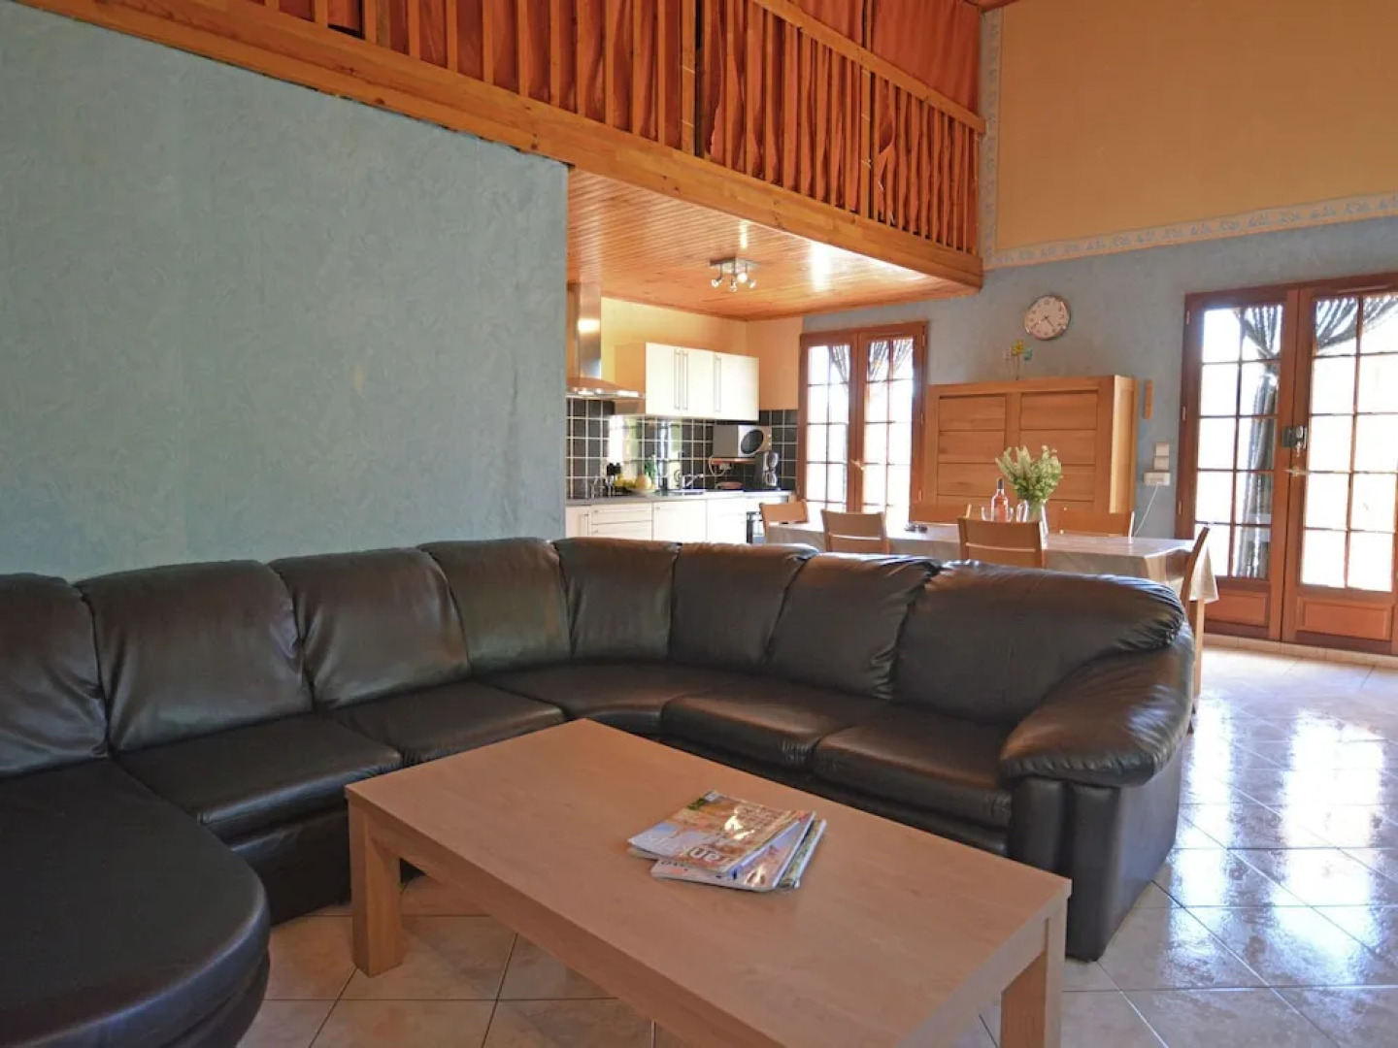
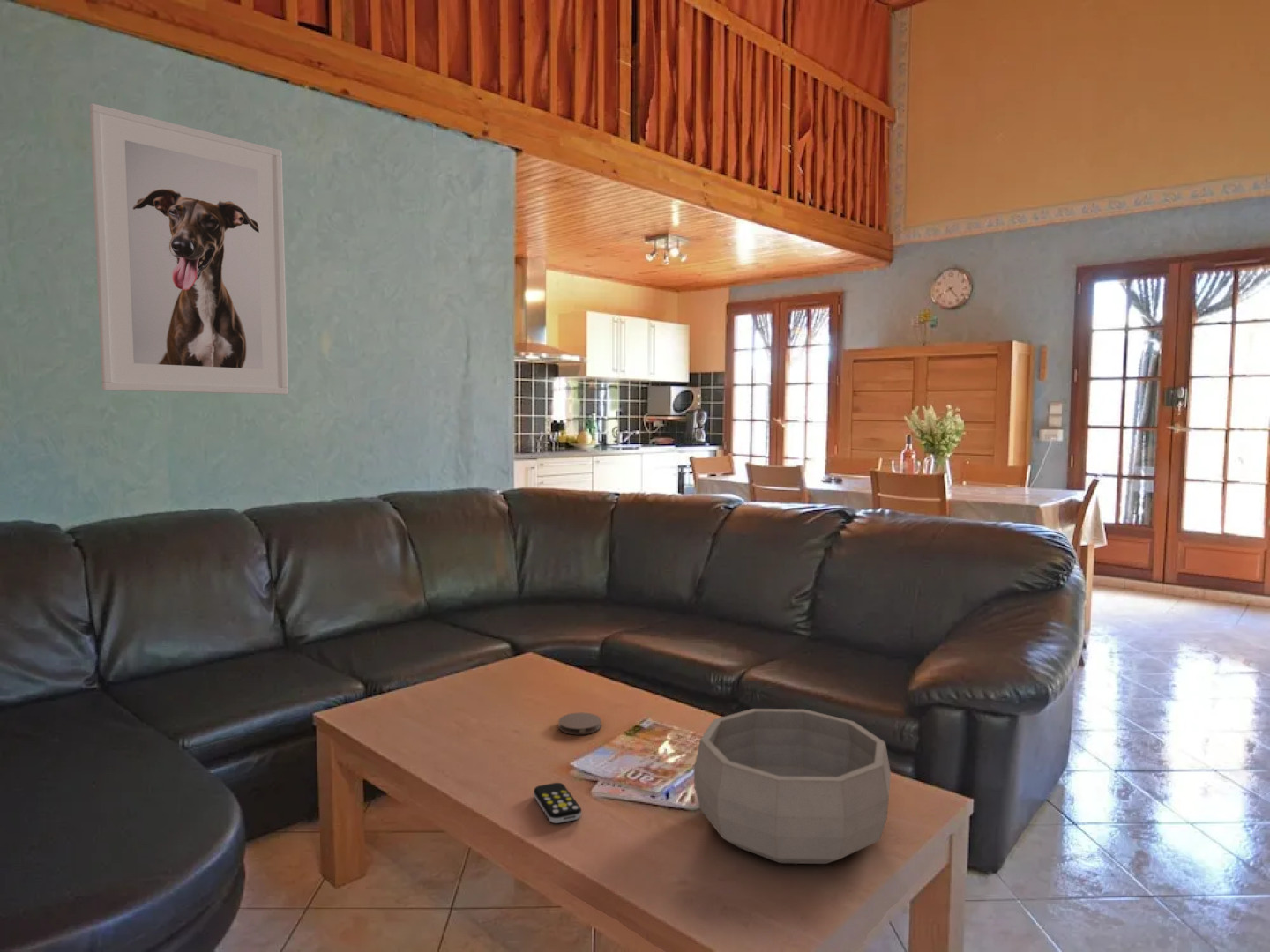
+ decorative bowl [693,708,892,865]
+ coaster [557,711,602,735]
+ remote control [533,782,582,824]
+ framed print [89,102,289,395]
